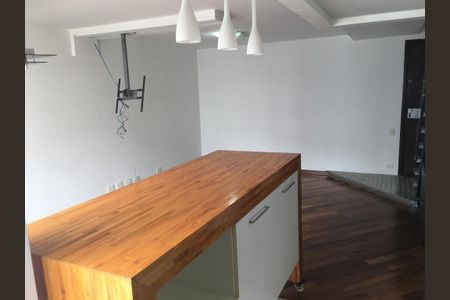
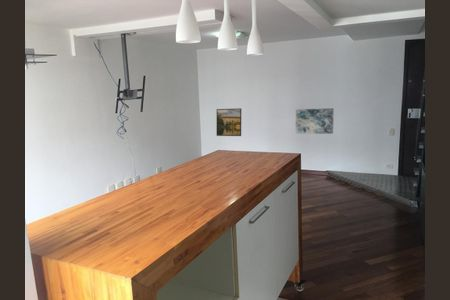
+ wall art [295,107,335,135]
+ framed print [216,107,242,137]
